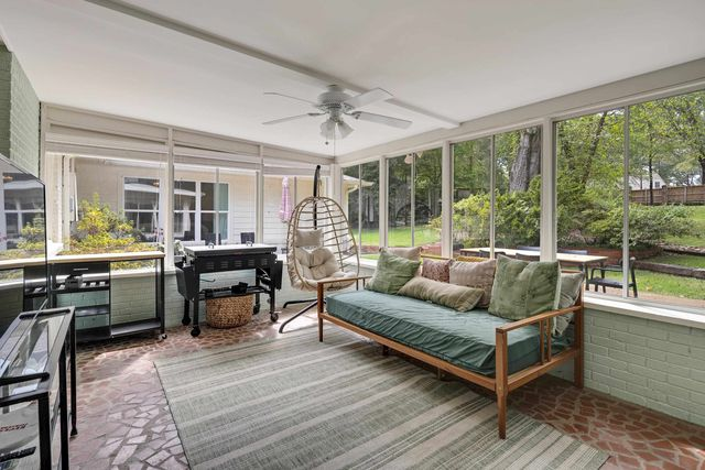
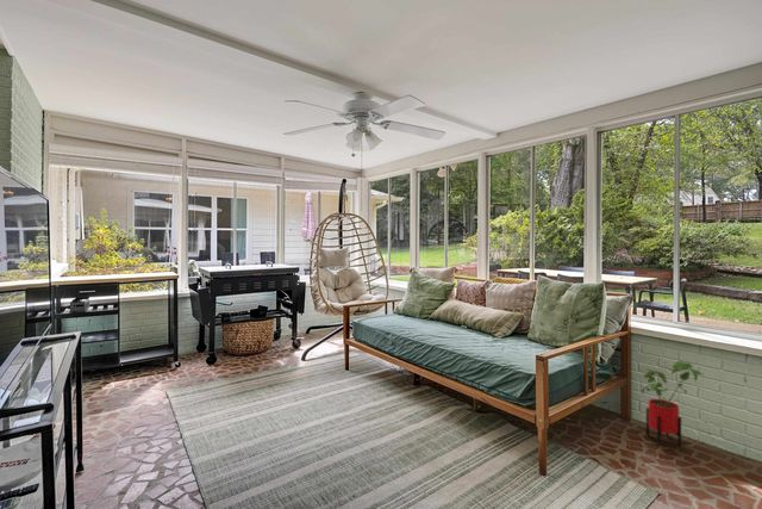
+ house plant [638,360,704,447]
